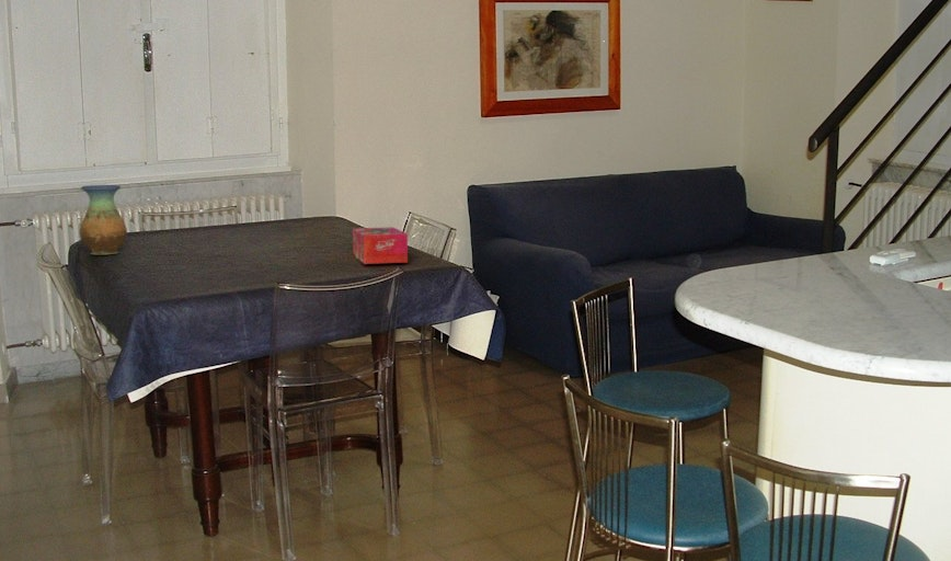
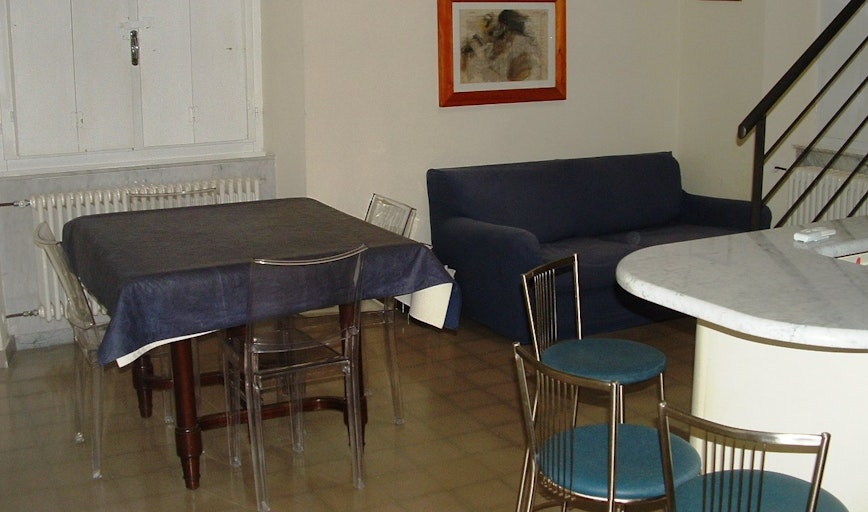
- vase [79,184,128,255]
- tissue box [352,226,409,265]
